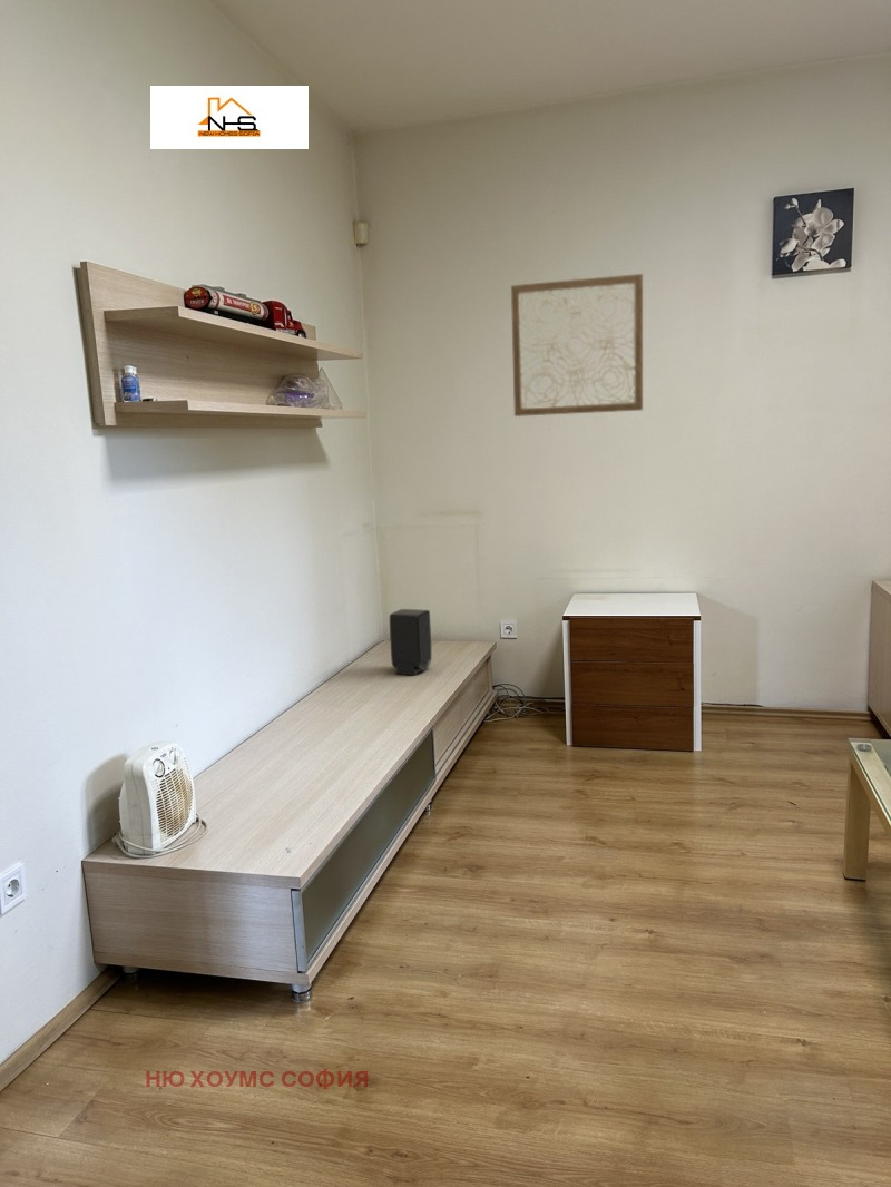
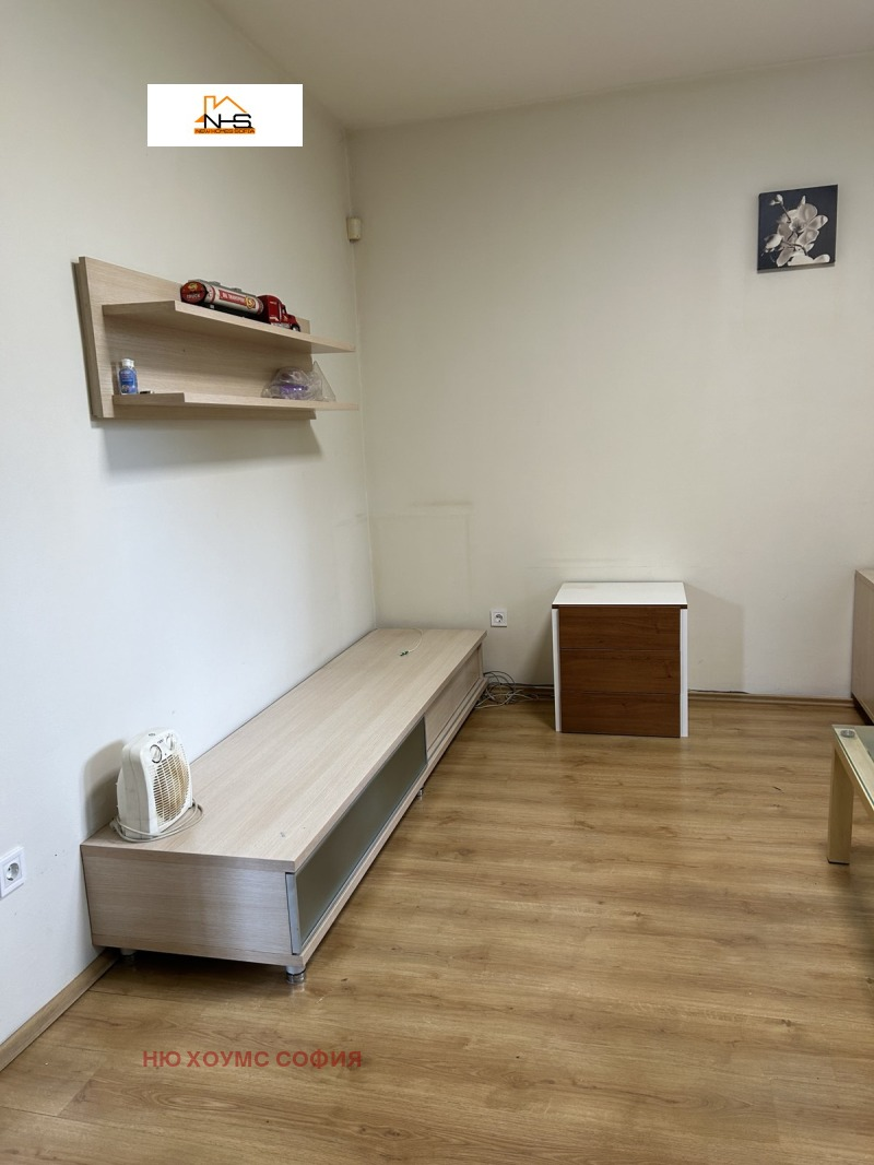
- speaker [389,608,432,676]
- wall art [510,273,644,418]
